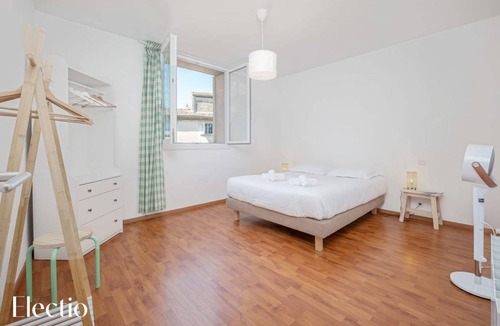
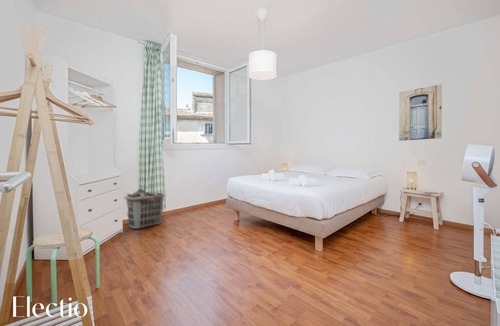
+ wall art [398,83,443,142]
+ clothes hamper [123,188,167,230]
